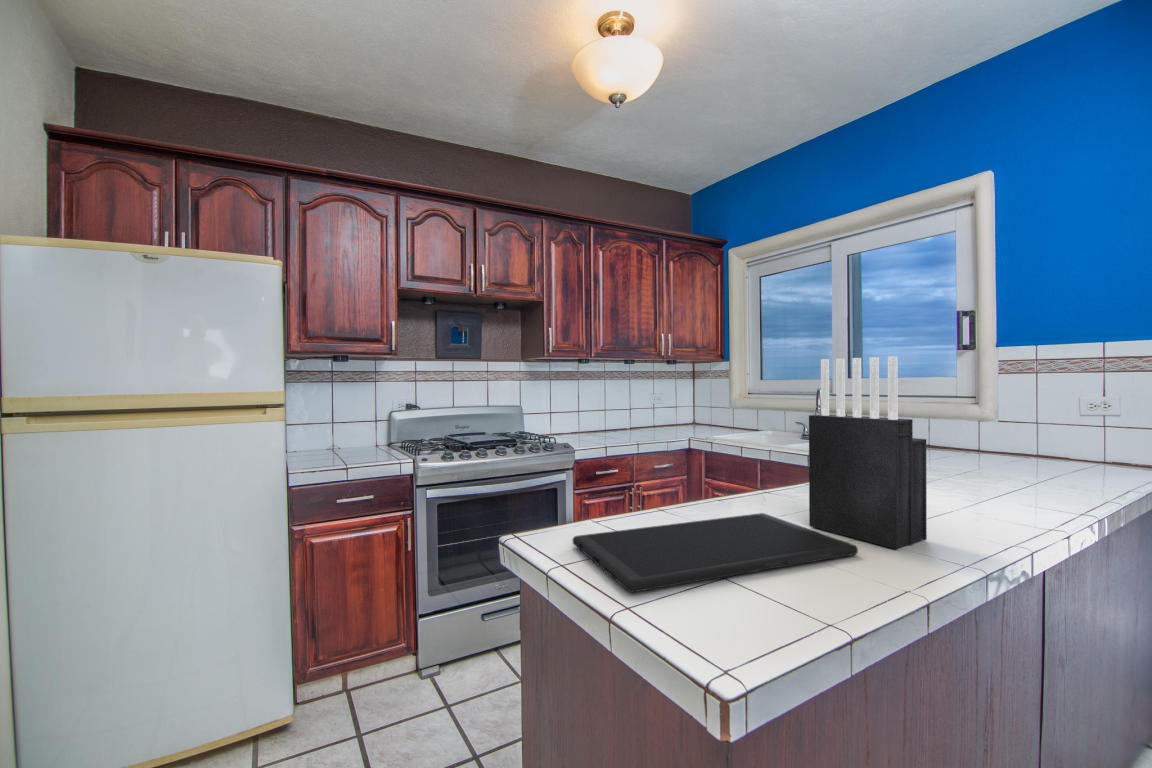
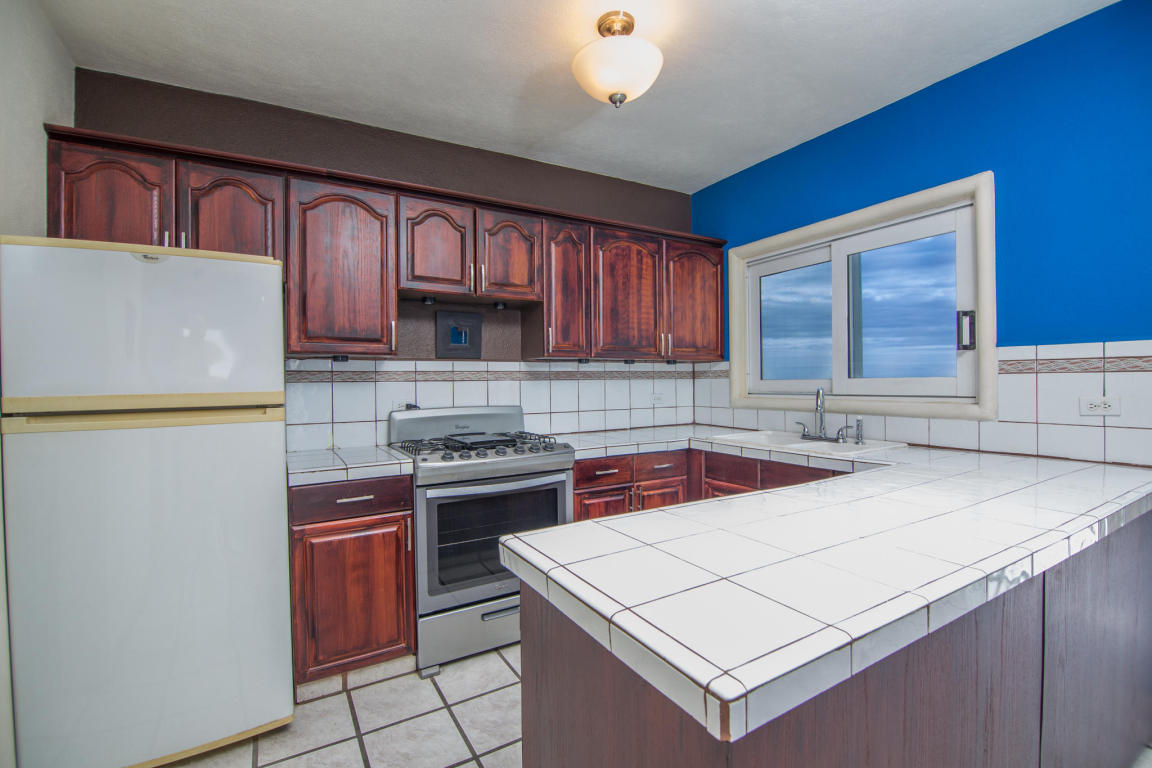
- cutting board [572,512,859,593]
- knife block [808,355,928,550]
